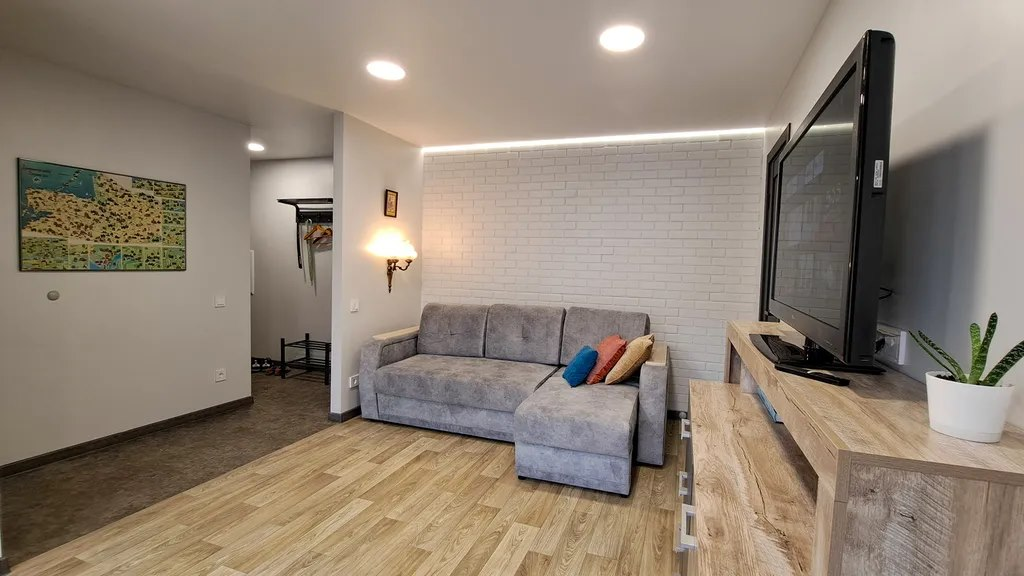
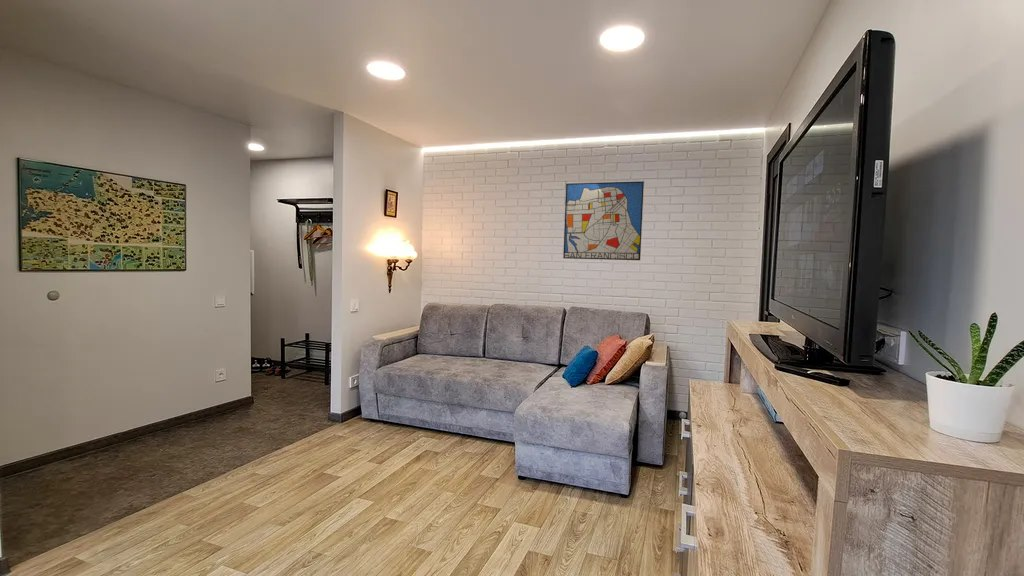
+ wall art [562,180,645,261]
